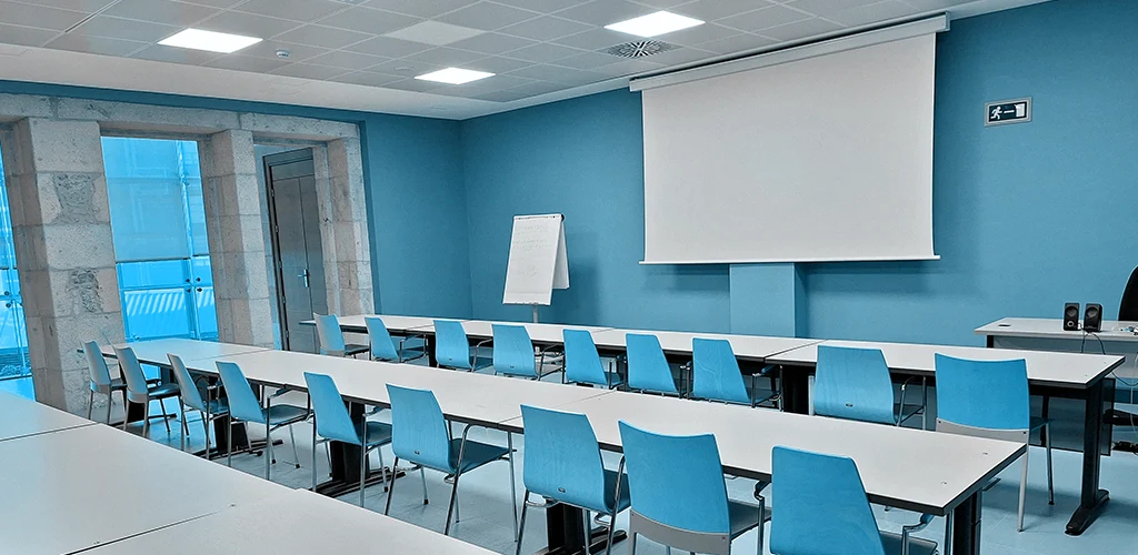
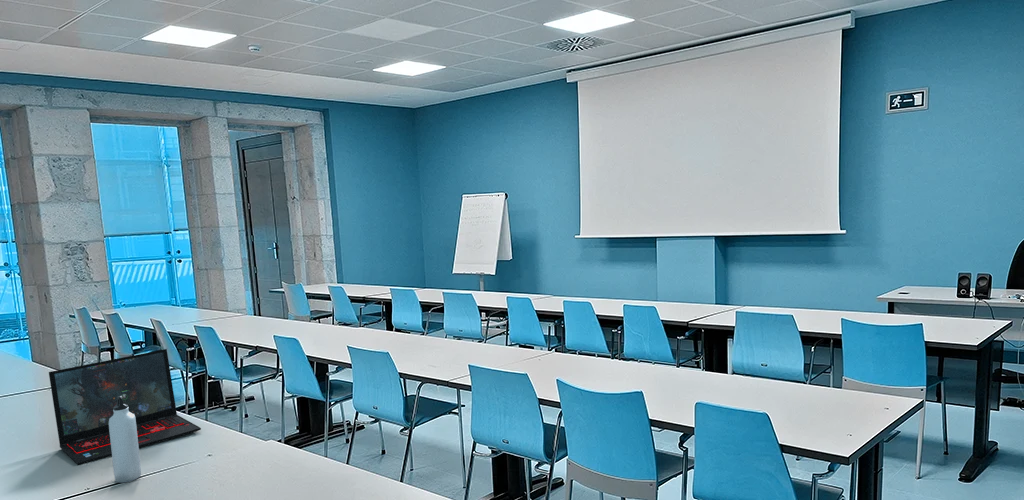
+ water bottle [109,396,142,484]
+ laptop [48,348,202,466]
